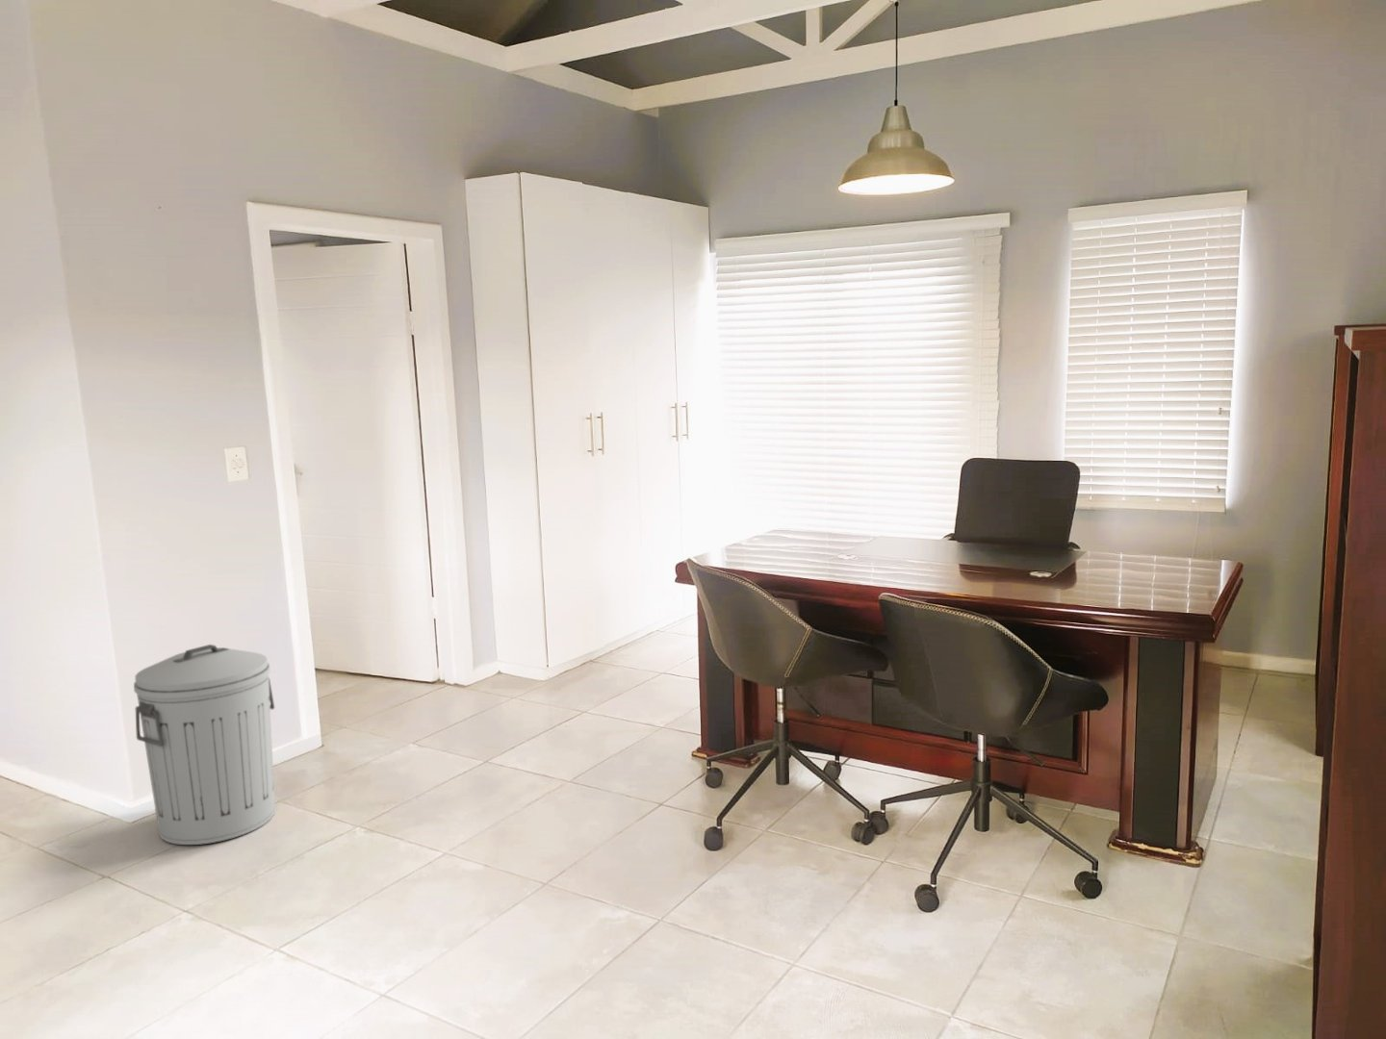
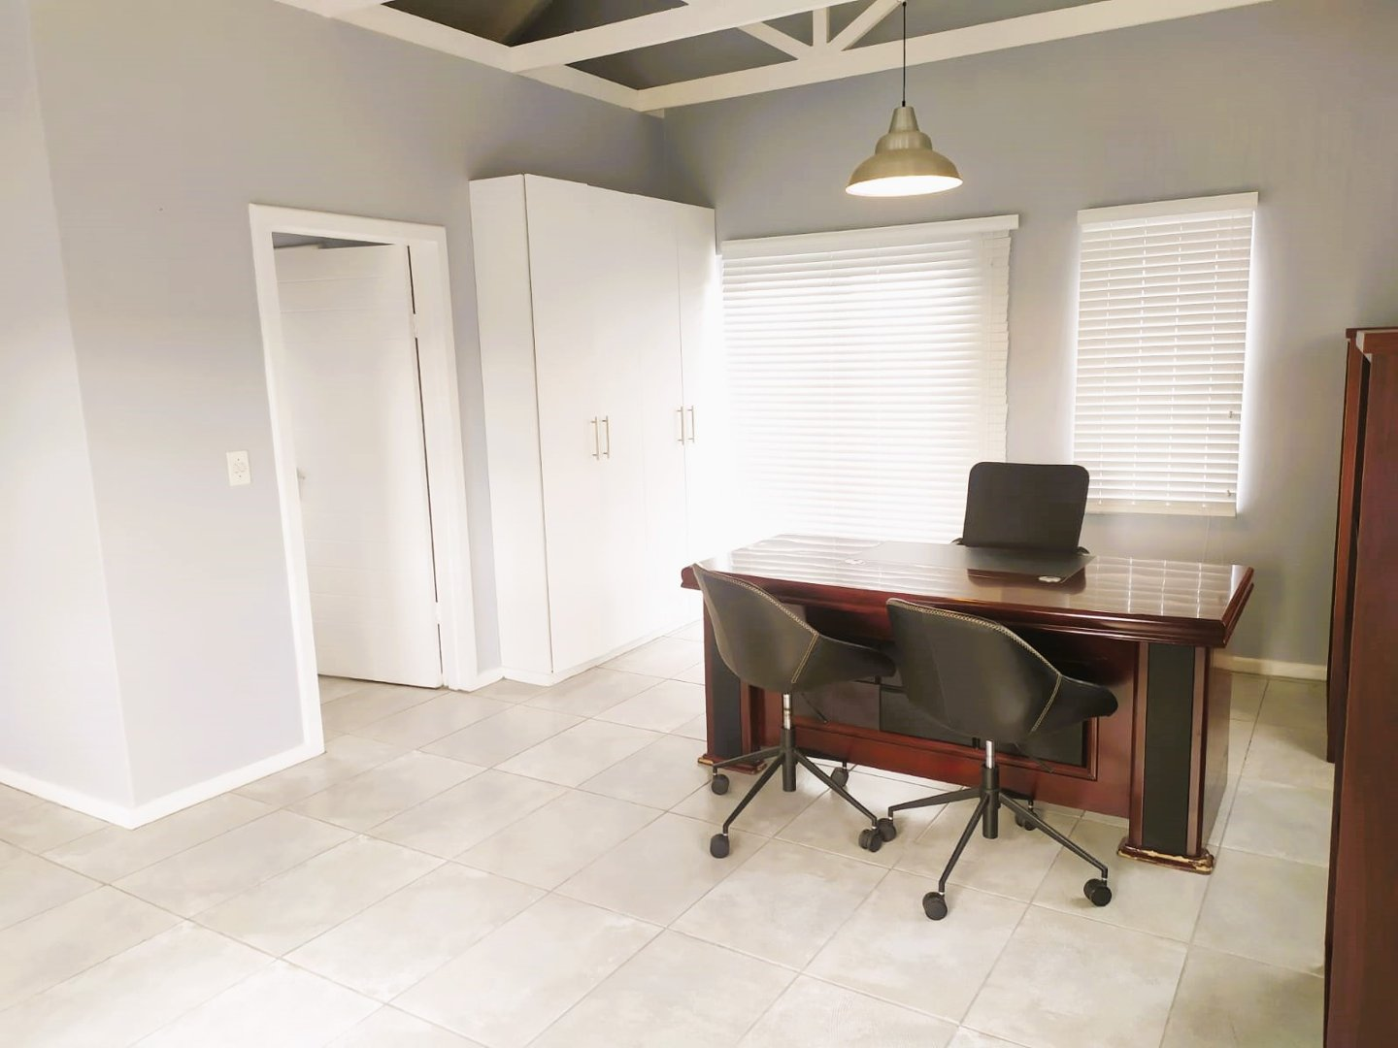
- trash can [133,644,276,846]
